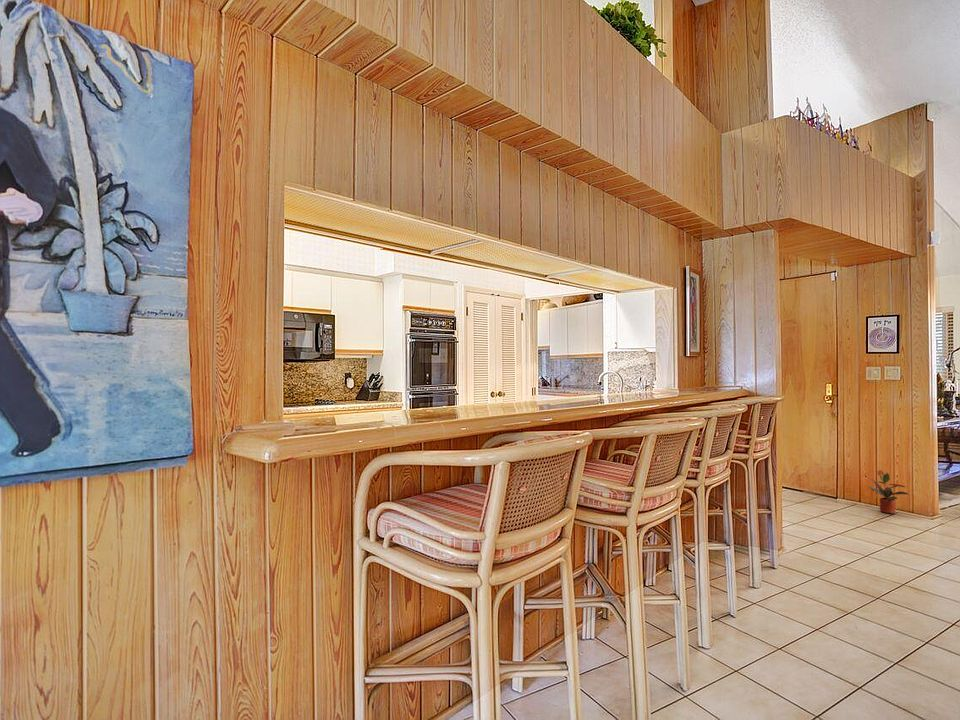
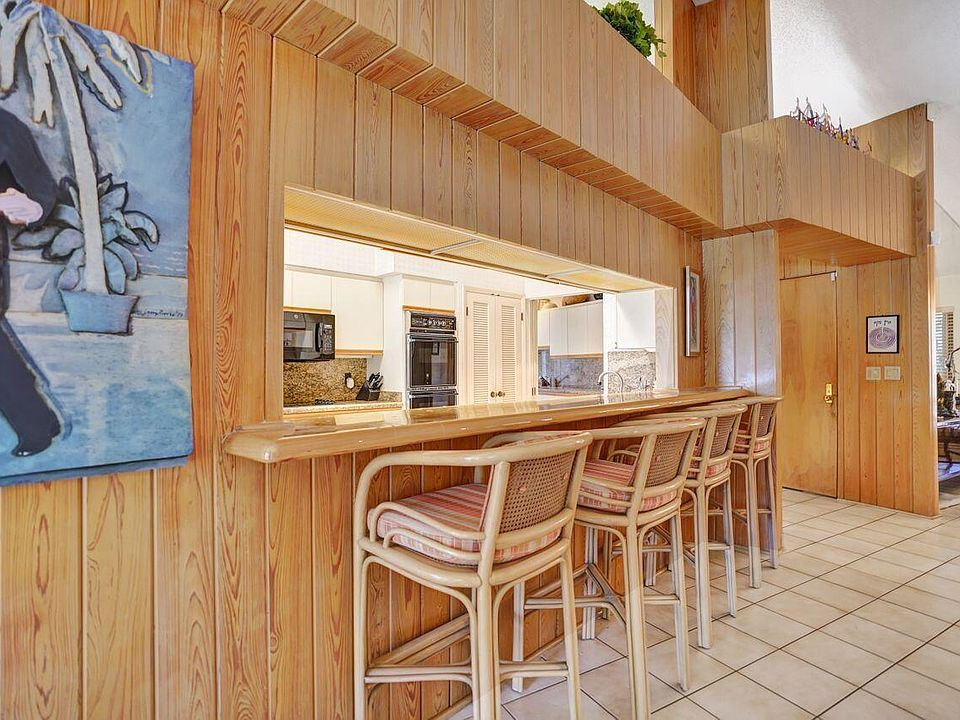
- potted plant [868,468,910,514]
